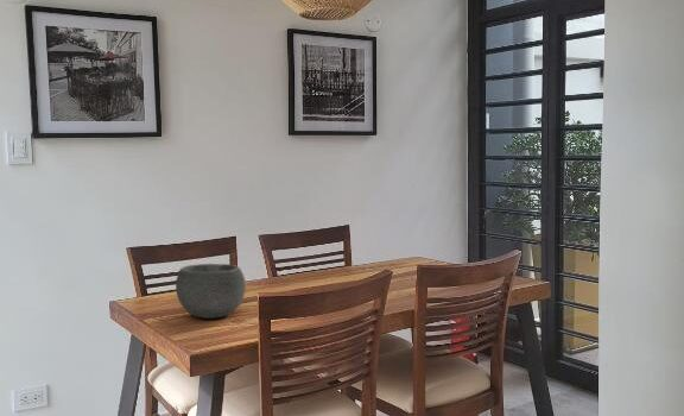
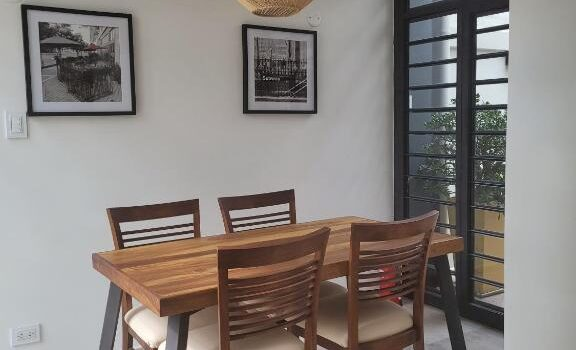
- bowl [175,263,247,320]
